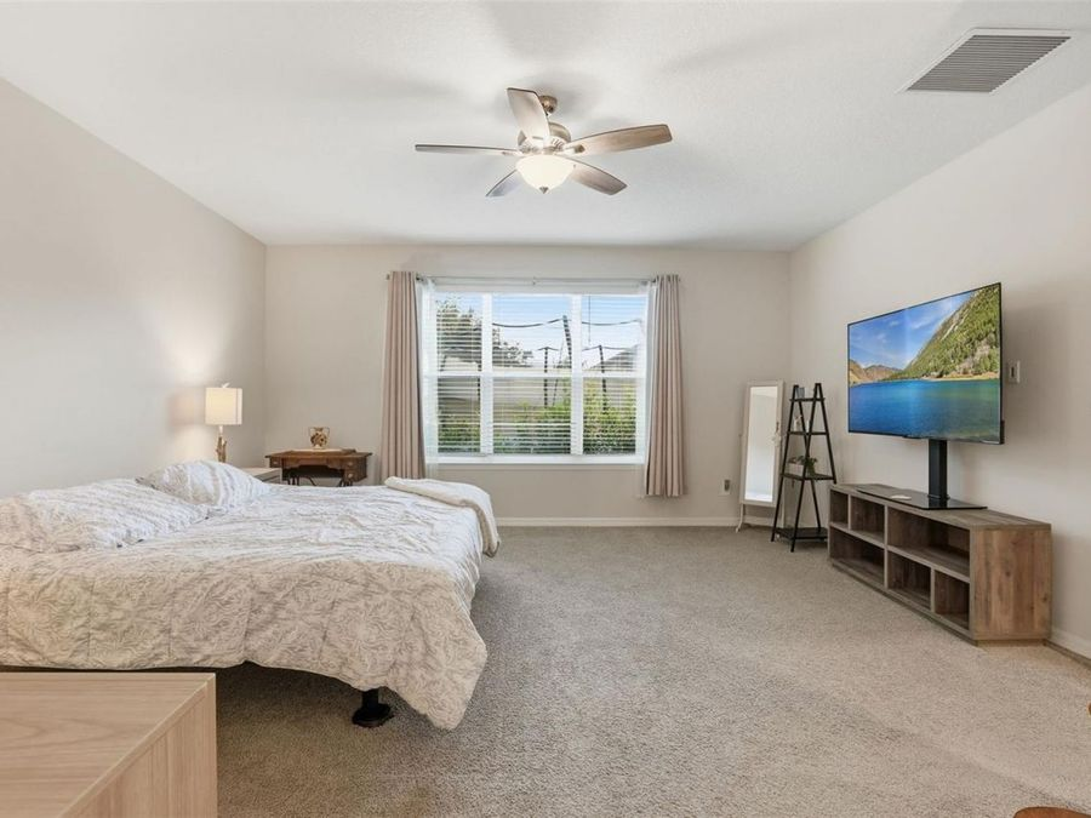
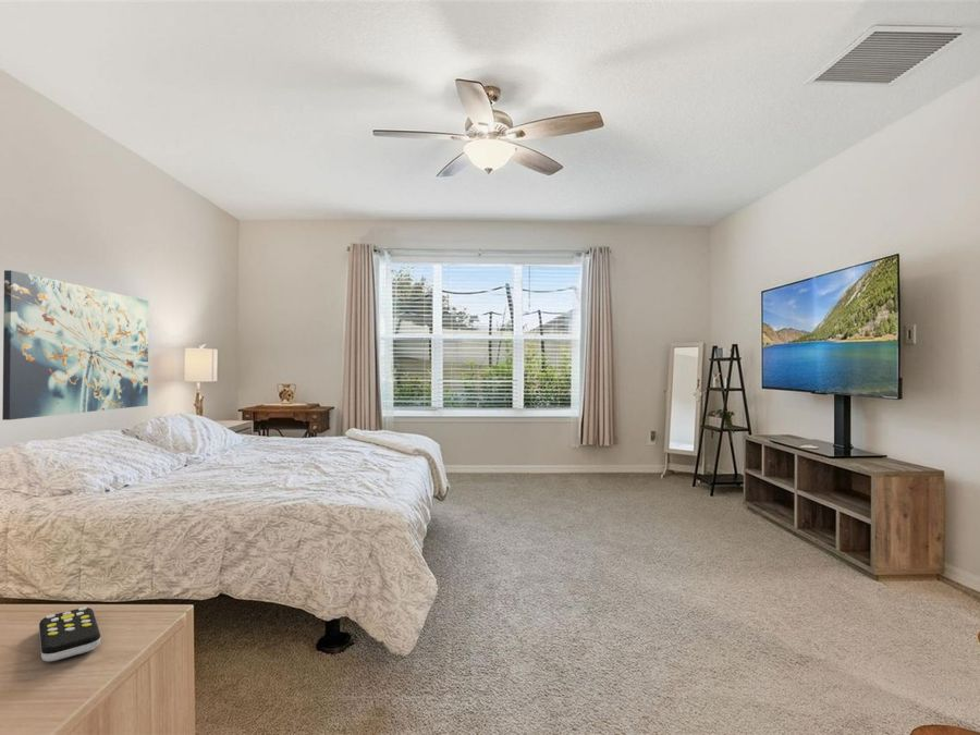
+ wall art [1,269,149,421]
+ remote control [38,605,101,662]
